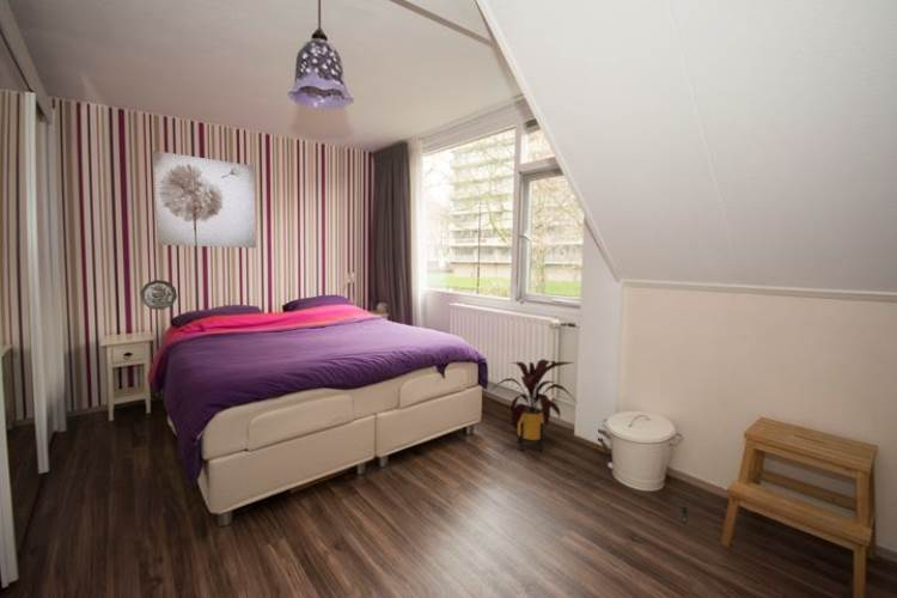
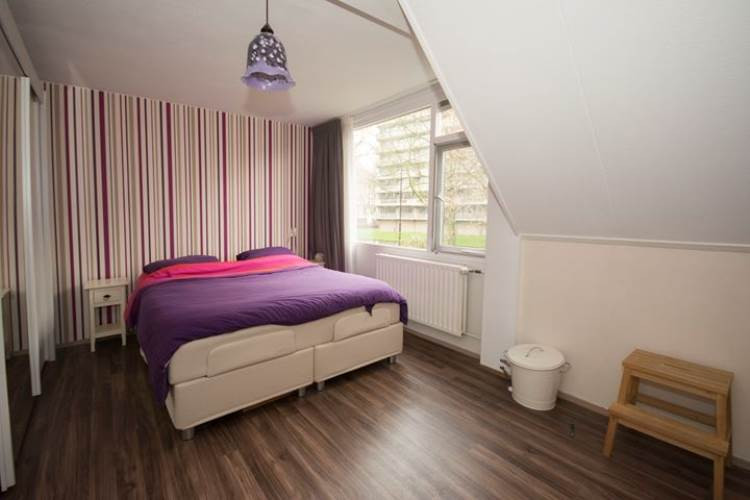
- house plant [489,358,578,453]
- wall art [152,150,257,249]
- decorative plate [140,279,178,311]
